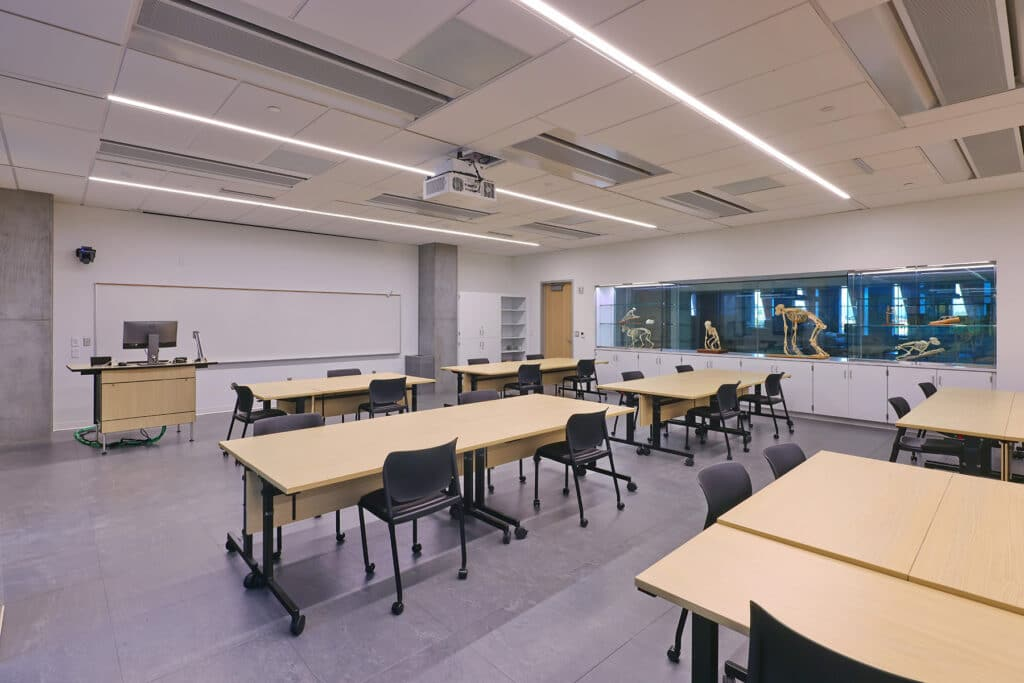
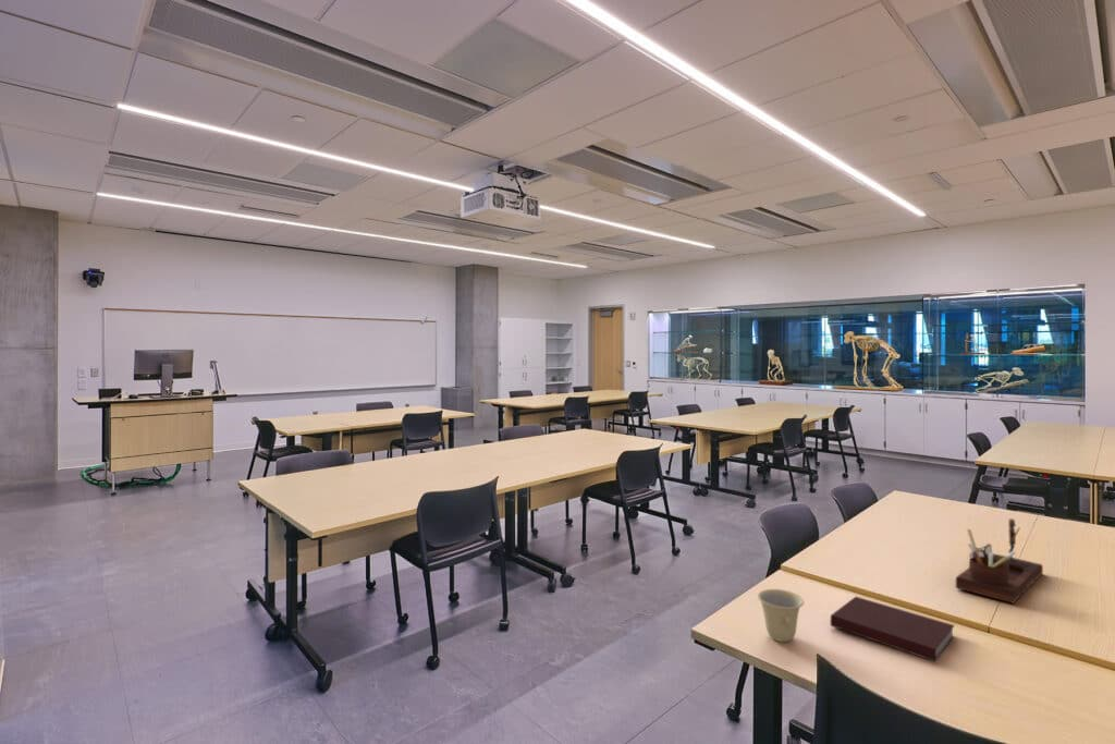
+ cup [757,588,805,643]
+ notebook [830,596,956,662]
+ desk organizer [955,517,1044,605]
